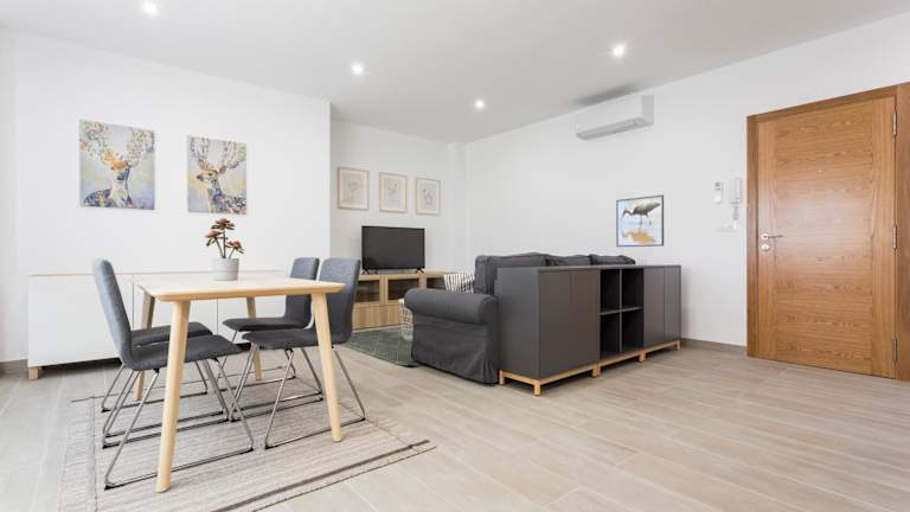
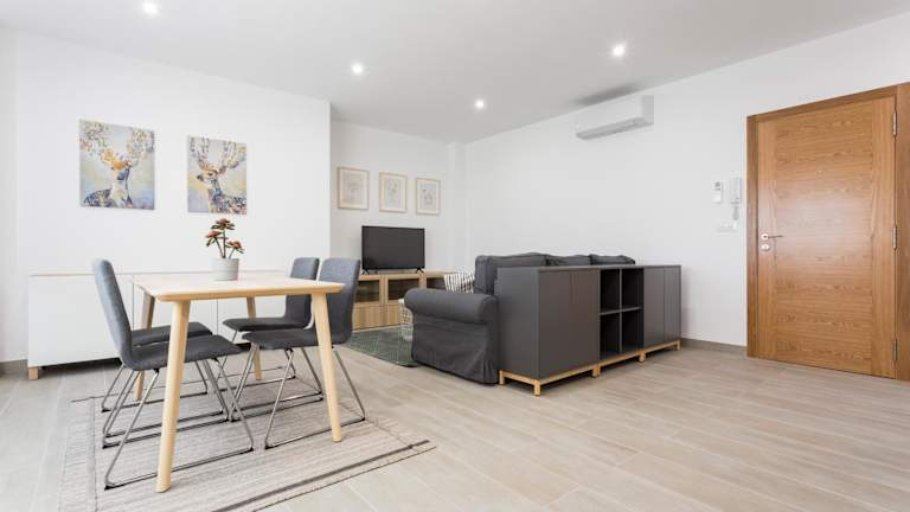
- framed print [615,194,665,248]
